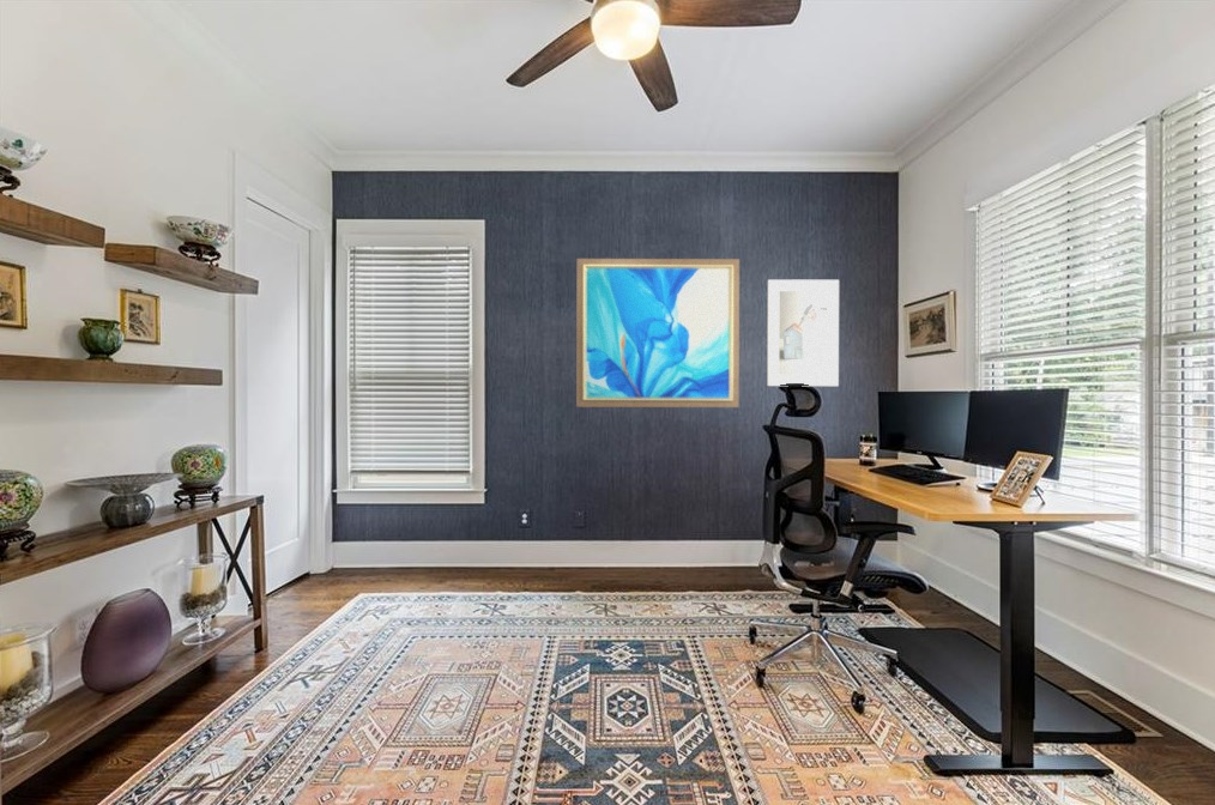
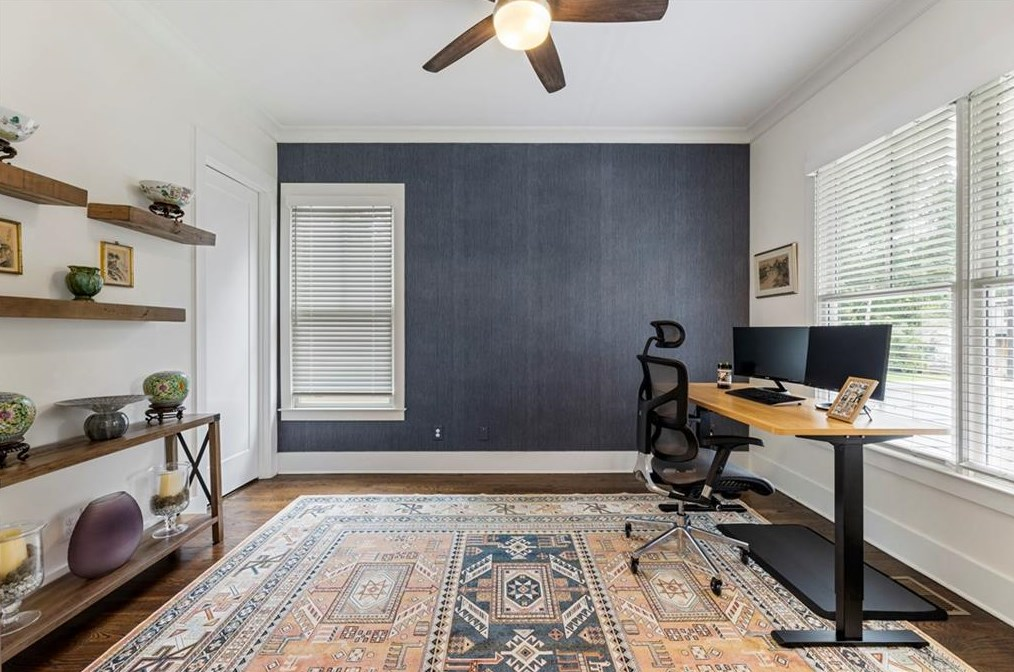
- wall art [575,258,741,408]
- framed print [766,278,840,387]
